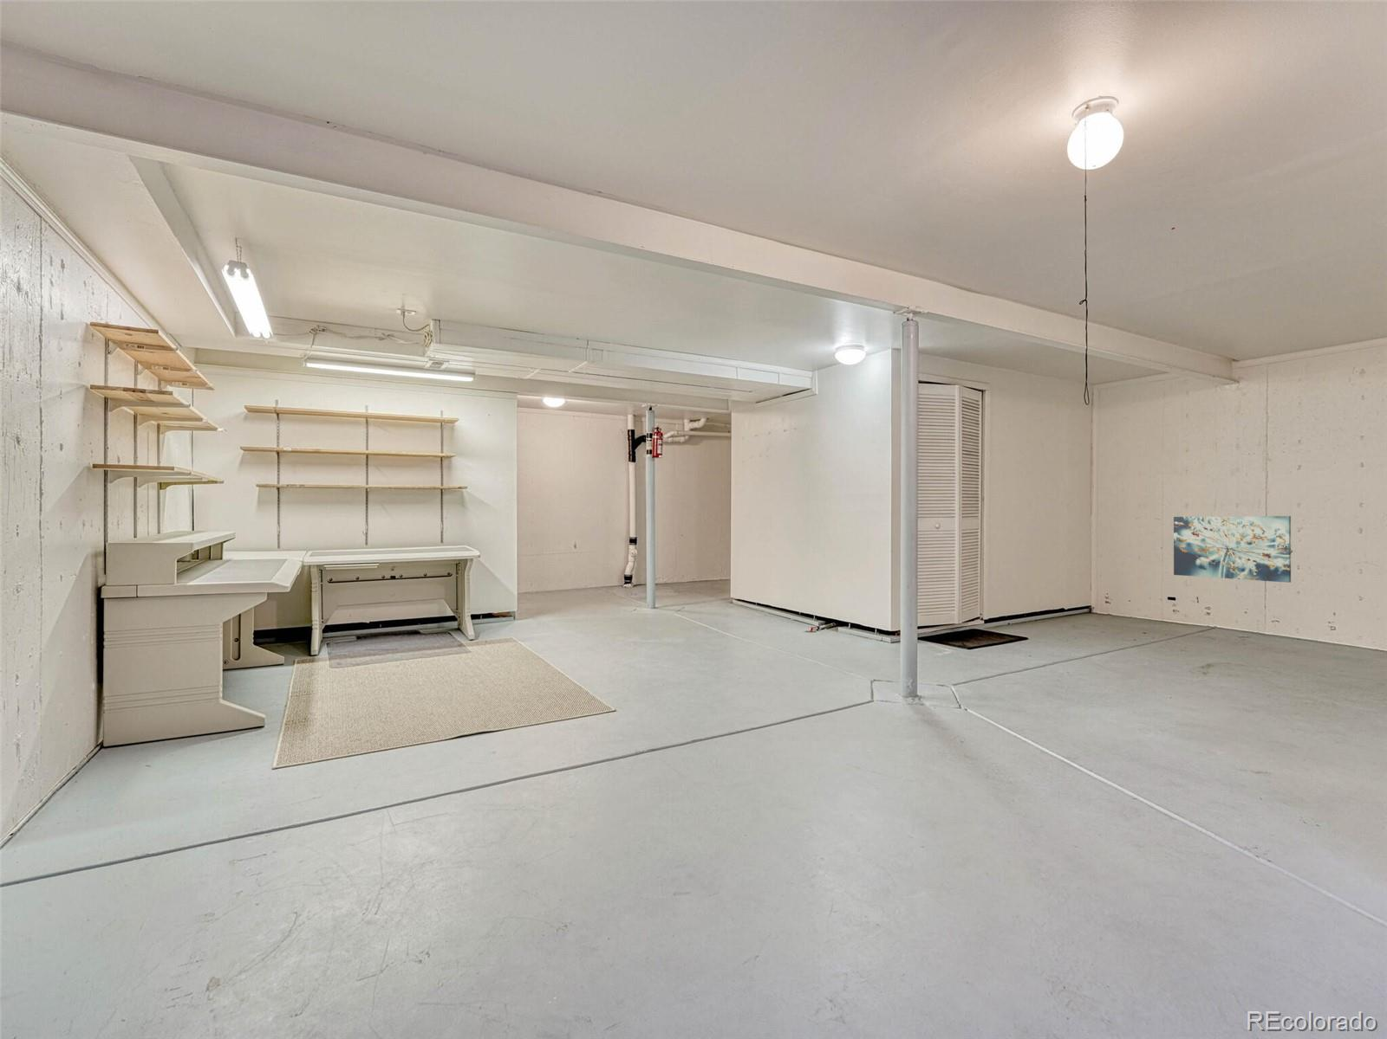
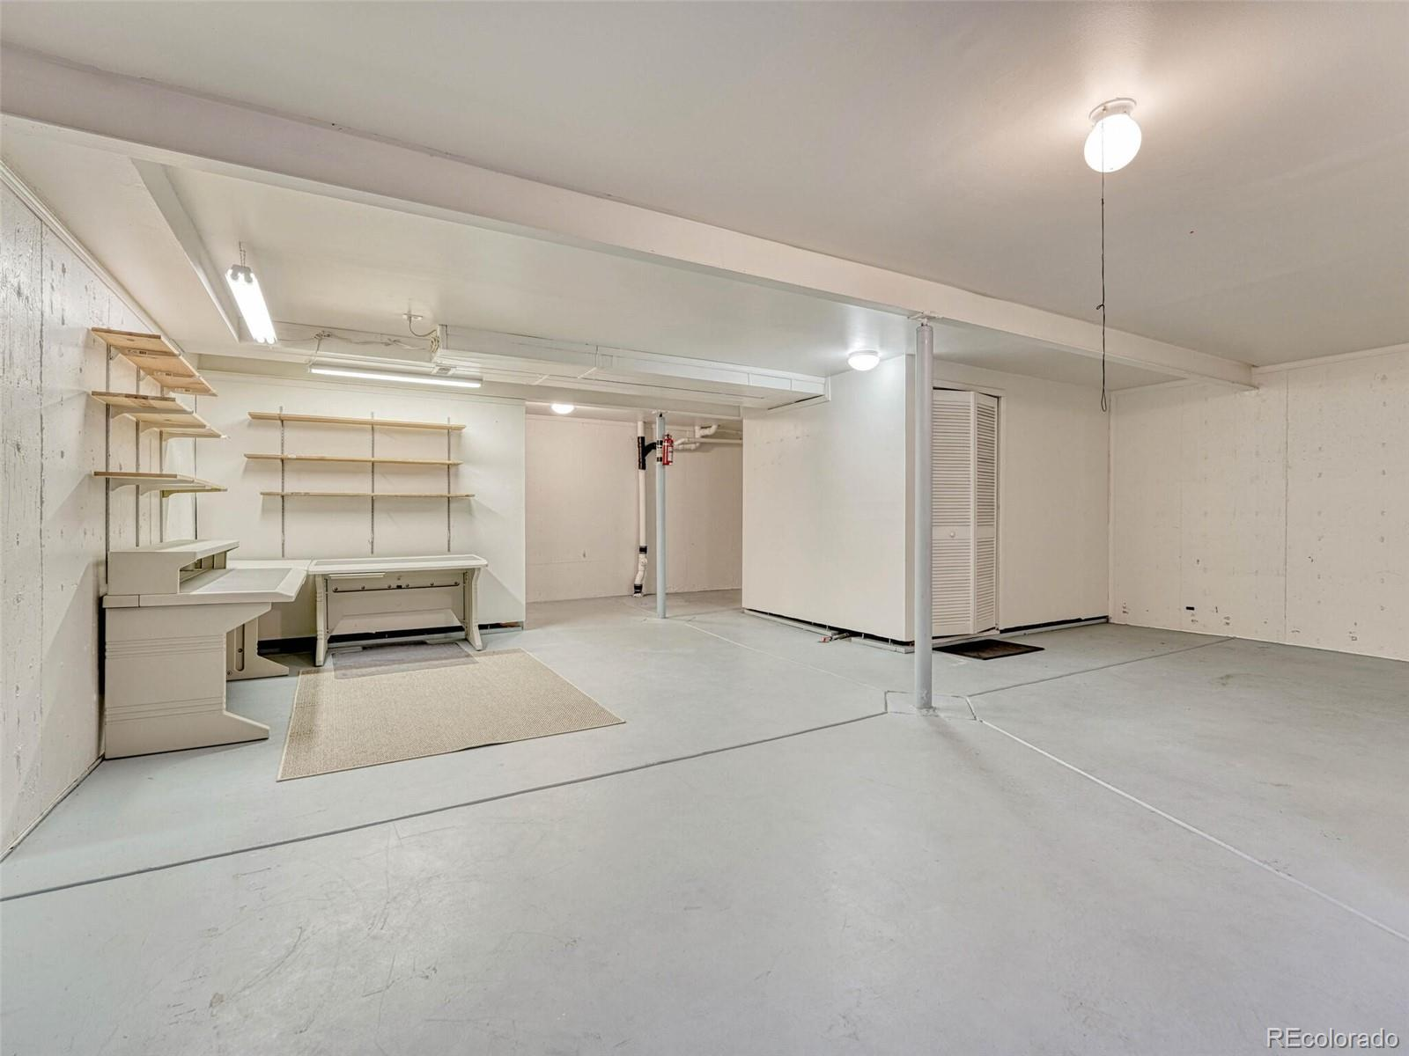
- wall art [1173,515,1292,584]
